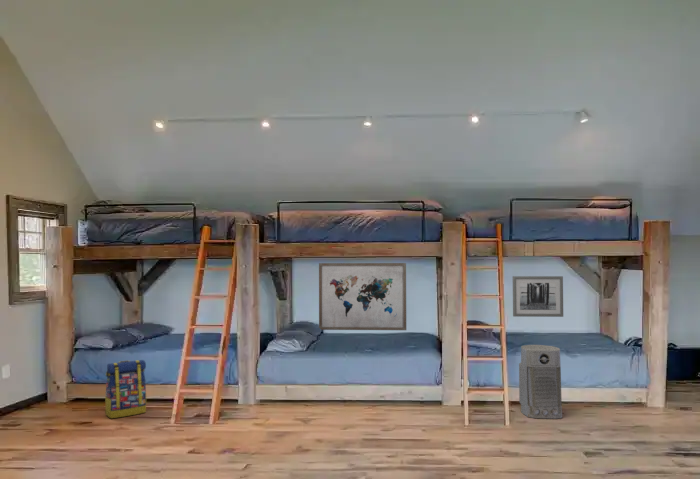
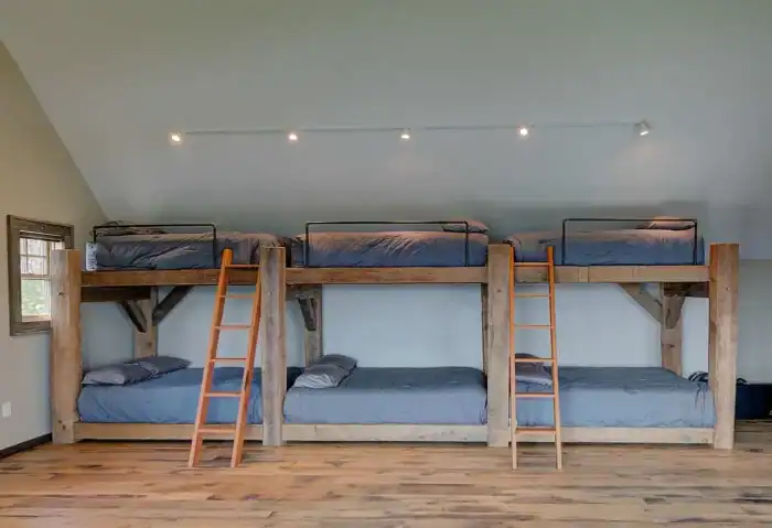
- wall art [318,262,407,331]
- air purifier [518,344,563,420]
- wall art [512,275,564,318]
- backpack [104,359,147,419]
